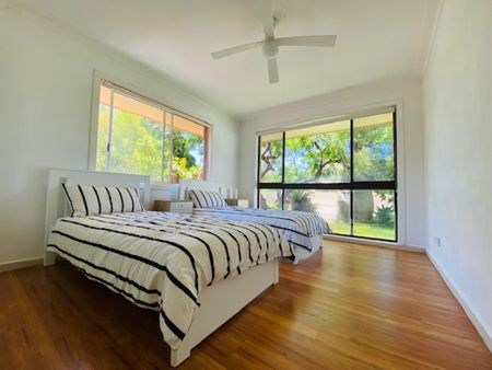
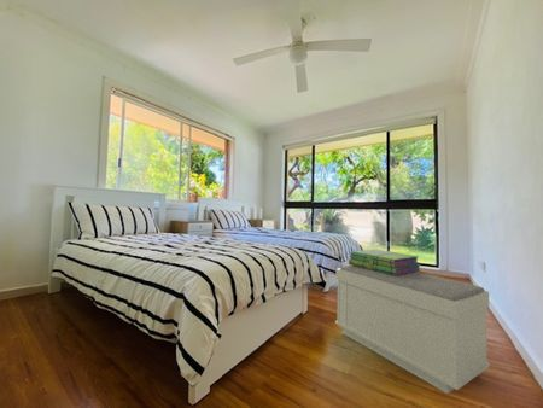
+ bench [334,264,491,395]
+ stack of books [348,249,422,275]
